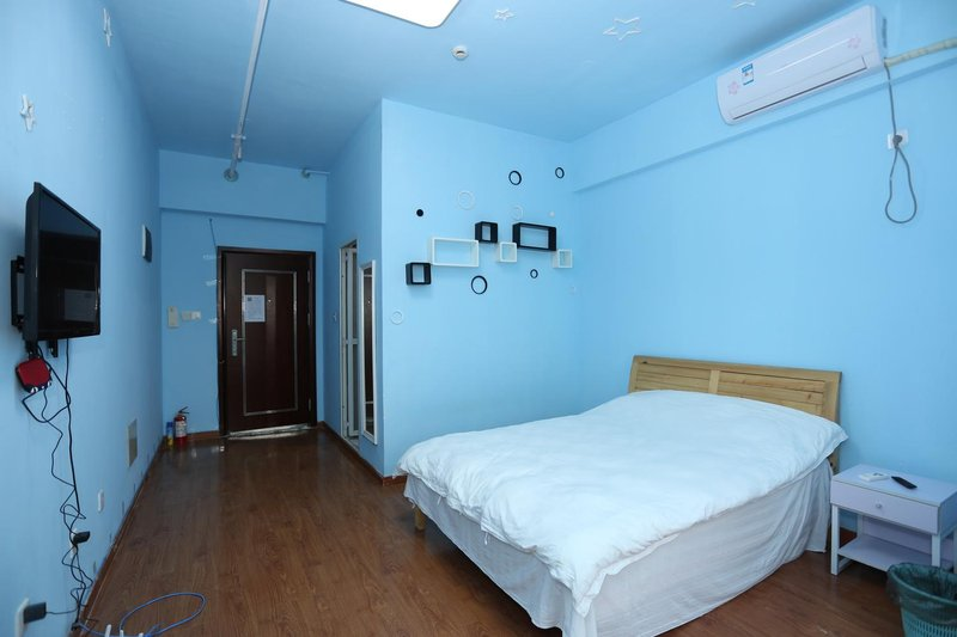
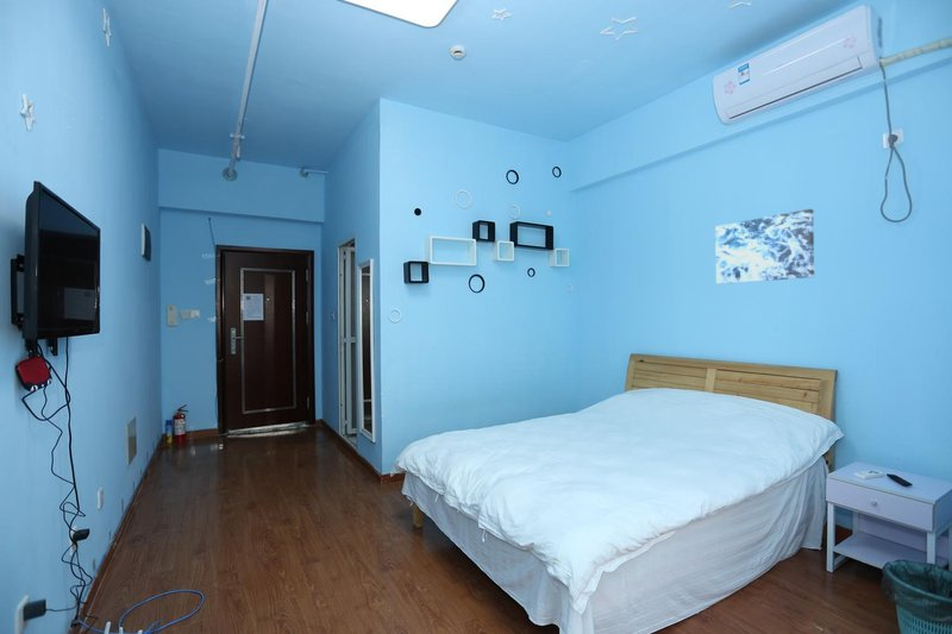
+ wall art [714,208,815,285]
